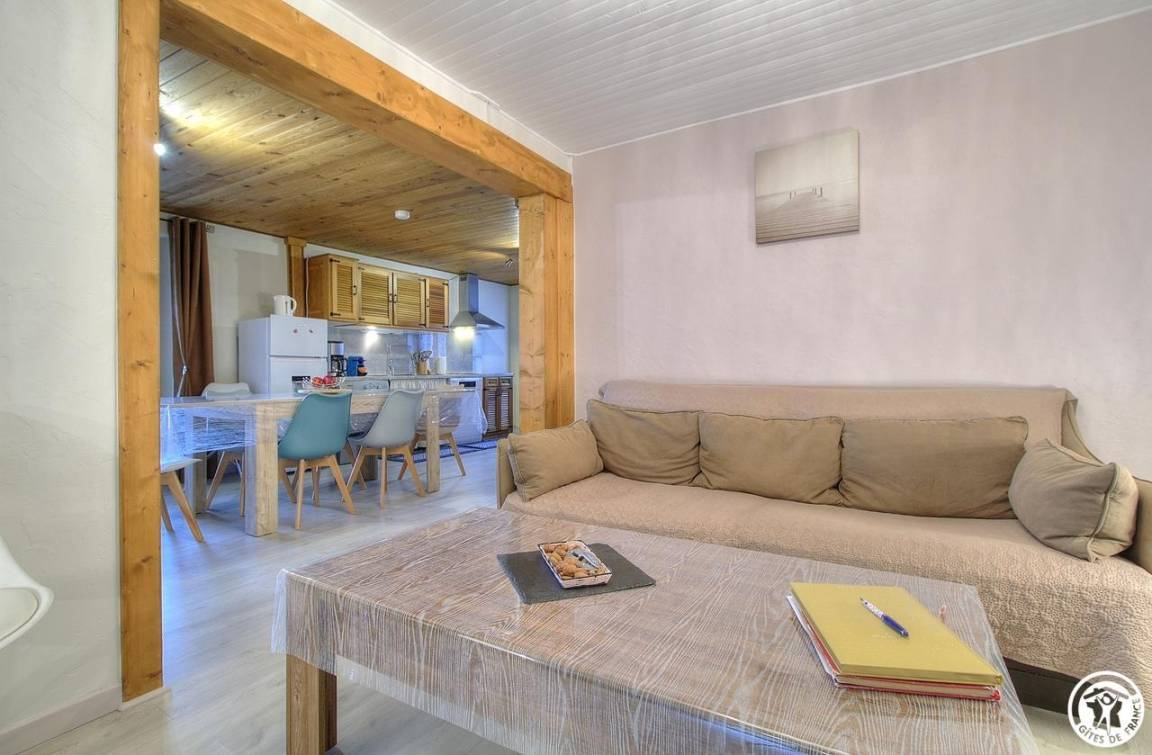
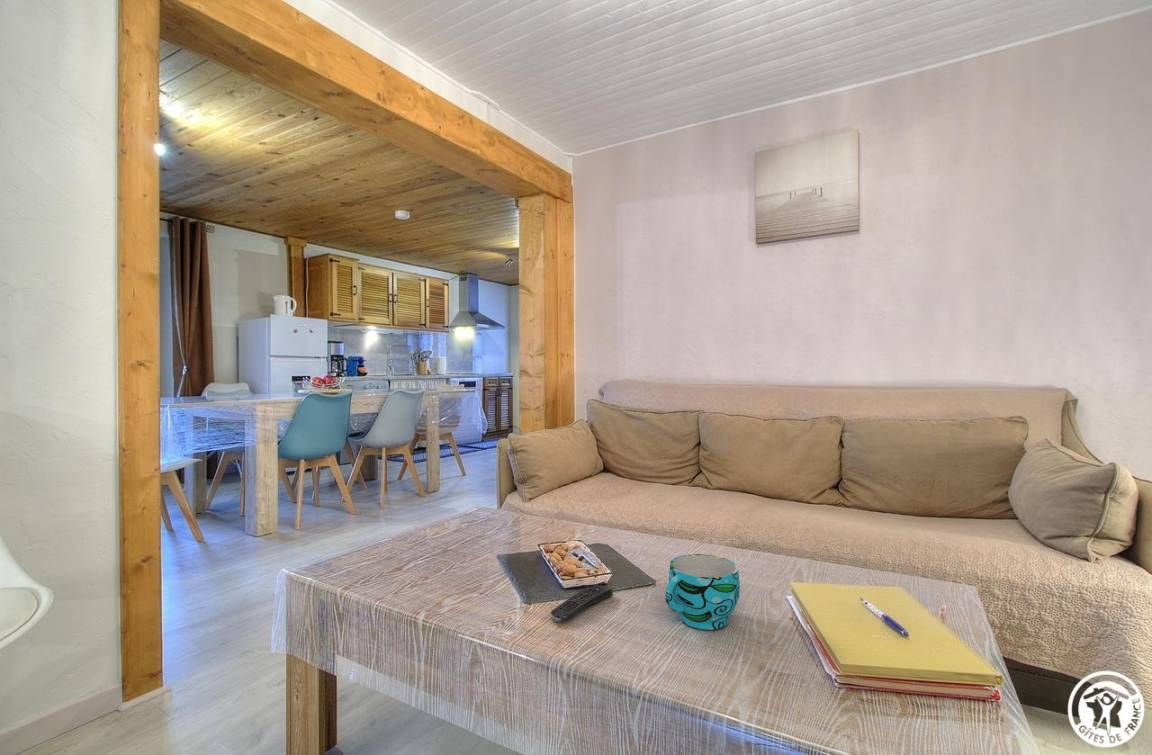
+ remote control [550,584,614,623]
+ cup [664,553,741,631]
